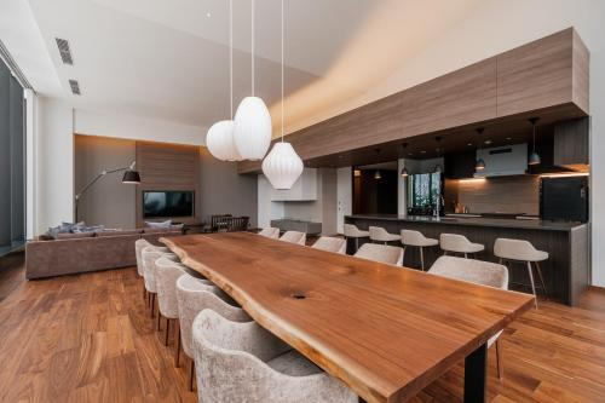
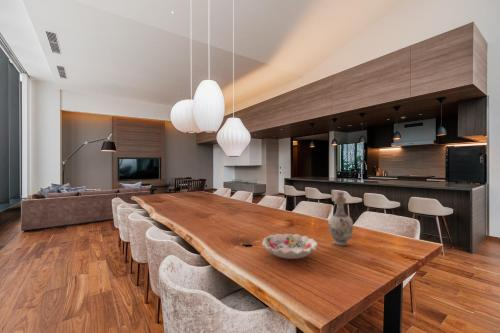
+ vase [327,191,354,246]
+ decorative bowl [261,233,319,260]
